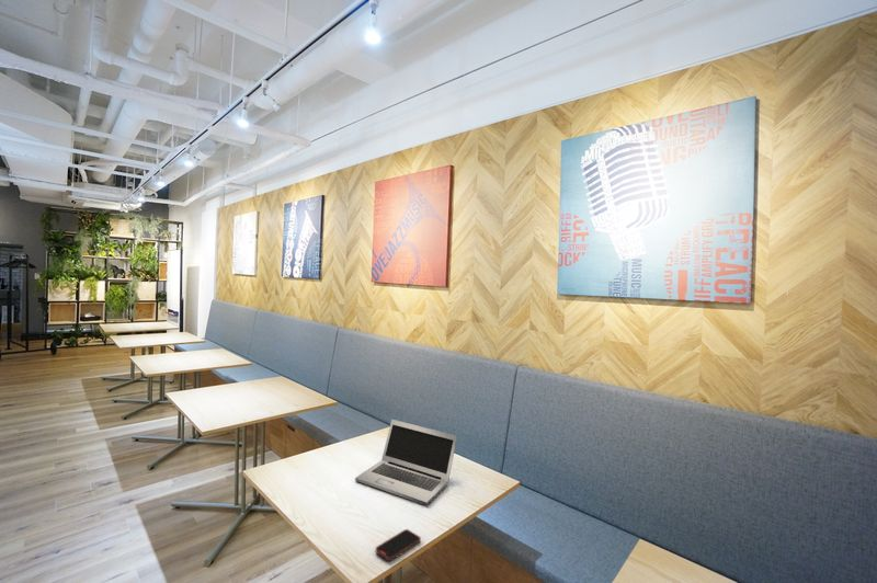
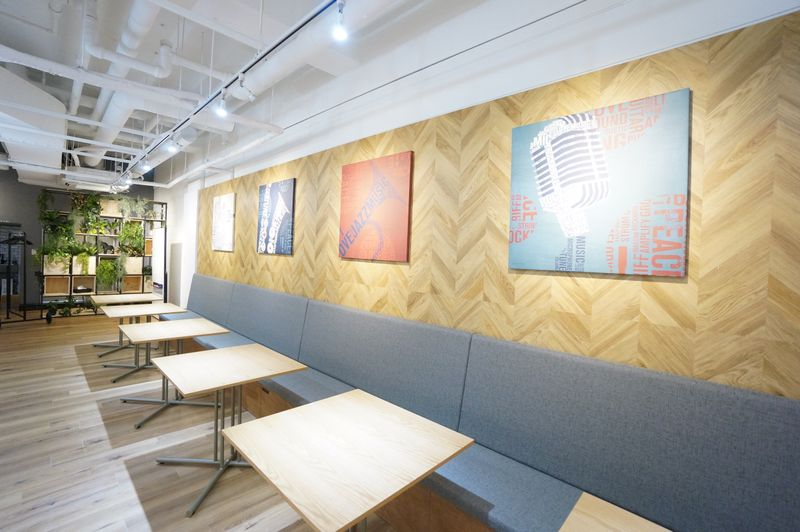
- laptop [354,419,458,506]
- smartphone [375,528,422,562]
